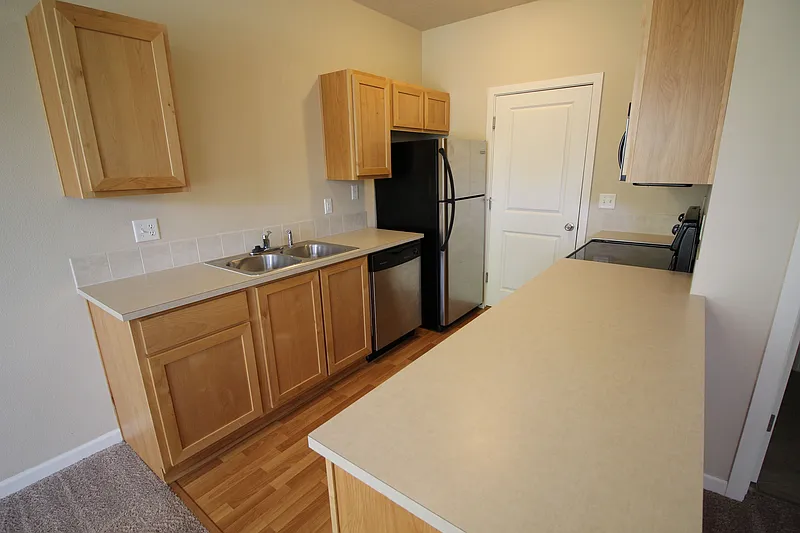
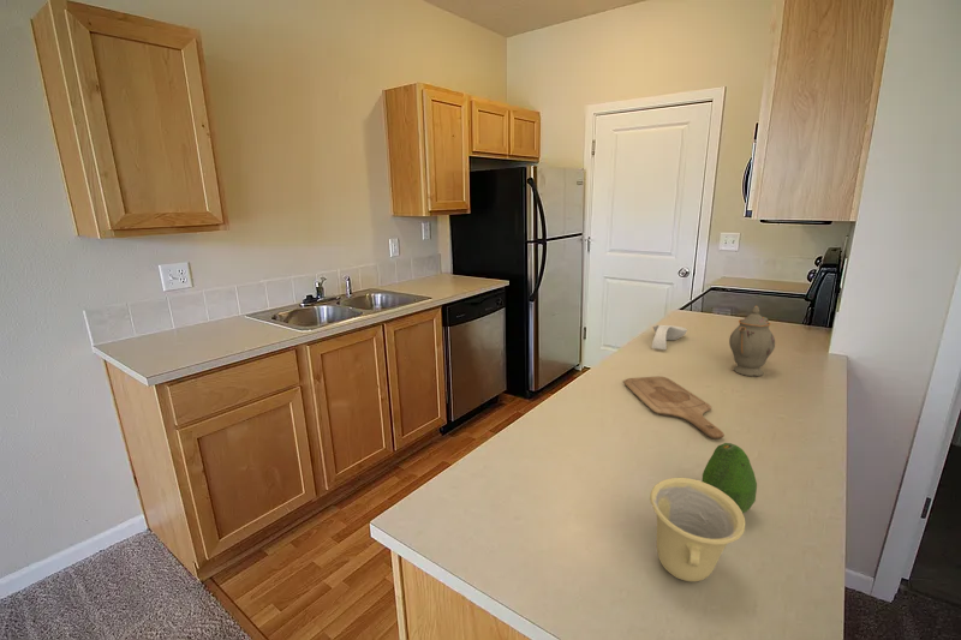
+ spoon rest [651,324,688,351]
+ cutting board [622,376,726,439]
+ fruit [700,442,758,515]
+ cup [649,477,746,582]
+ chinaware [728,305,776,377]
